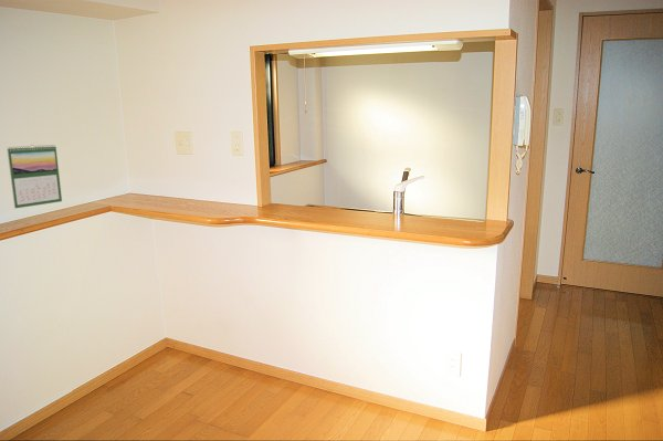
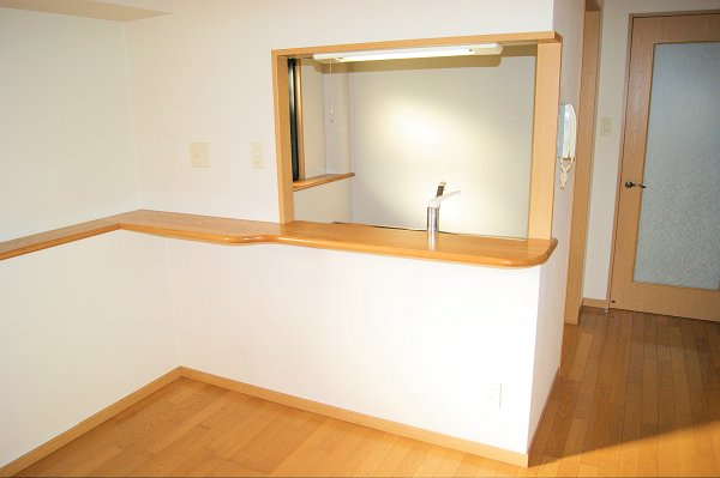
- calendar [6,144,63,209]
